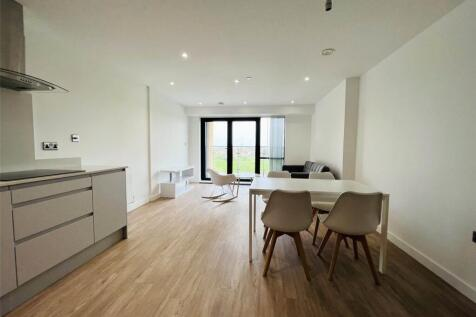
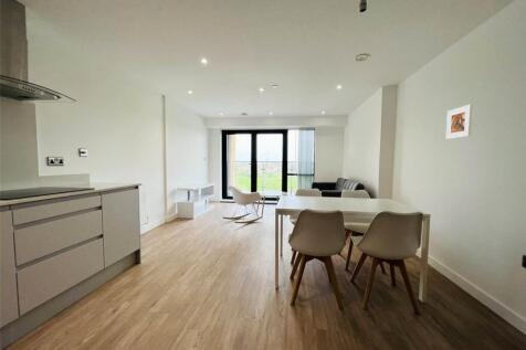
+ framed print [445,104,474,140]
